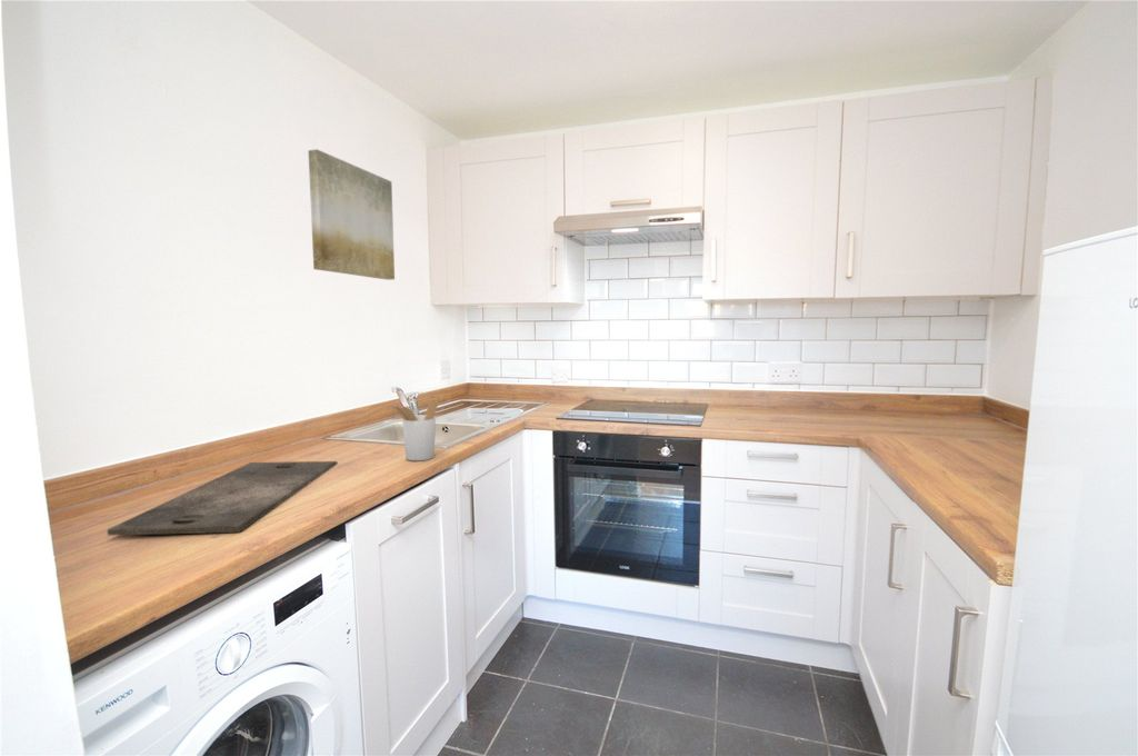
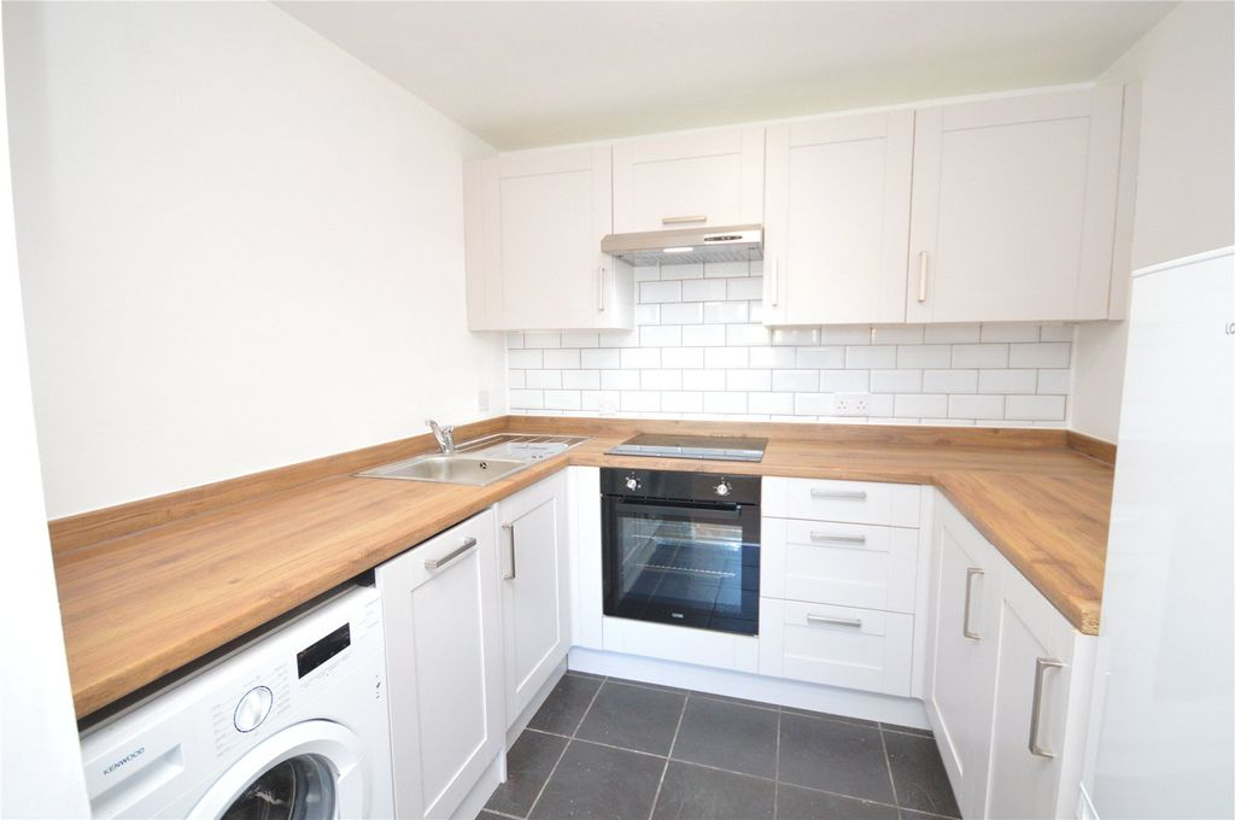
- utensil holder [391,398,439,461]
- cutting board [107,460,338,537]
- wall art [307,148,396,281]
